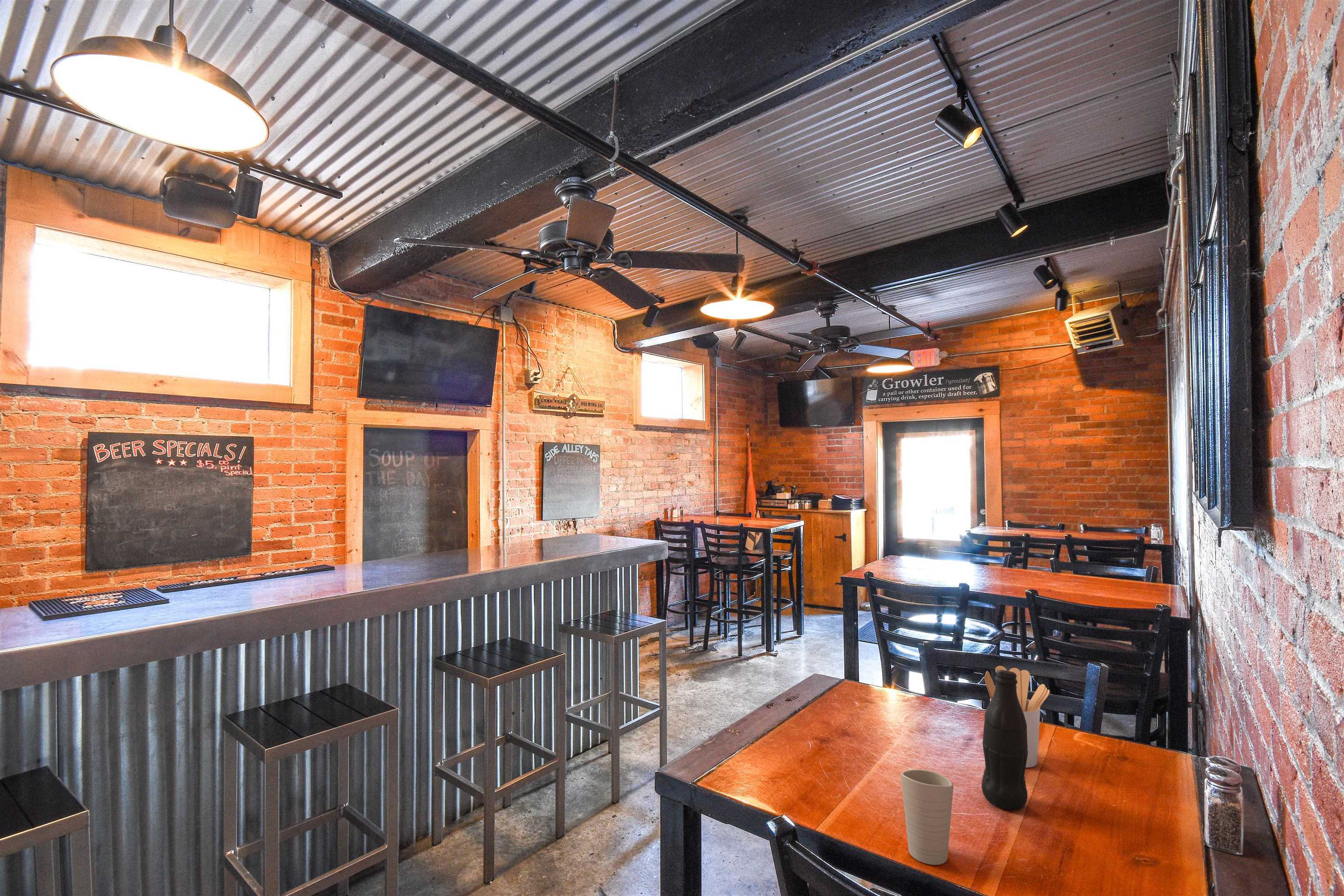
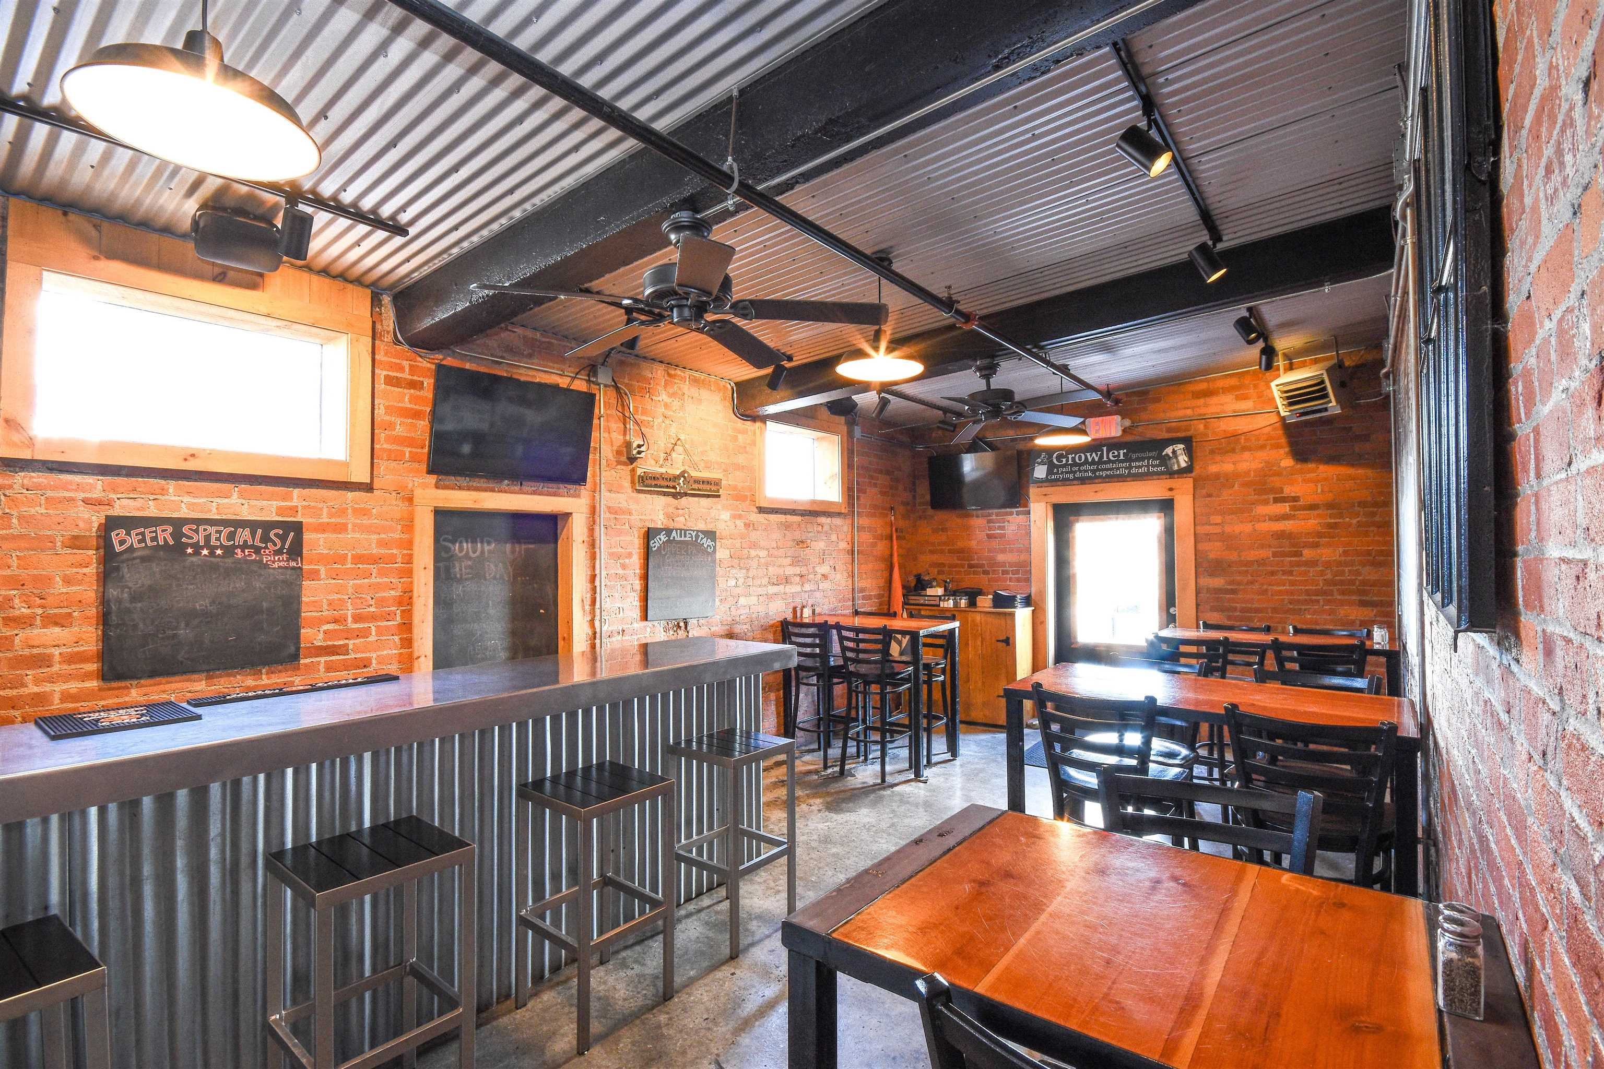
- utensil holder [984,665,1050,768]
- bottle [981,670,1028,811]
- cup [900,769,954,865]
